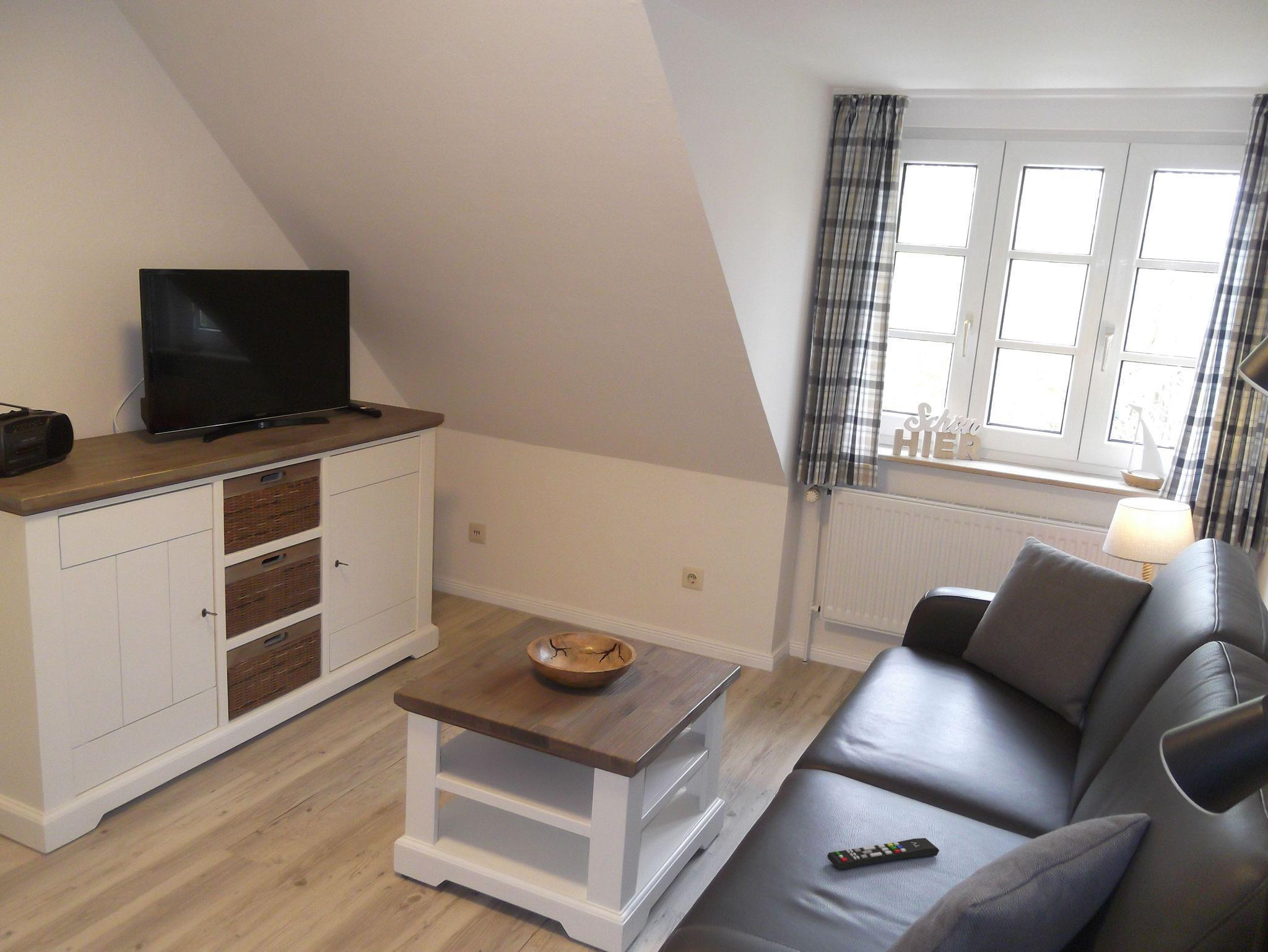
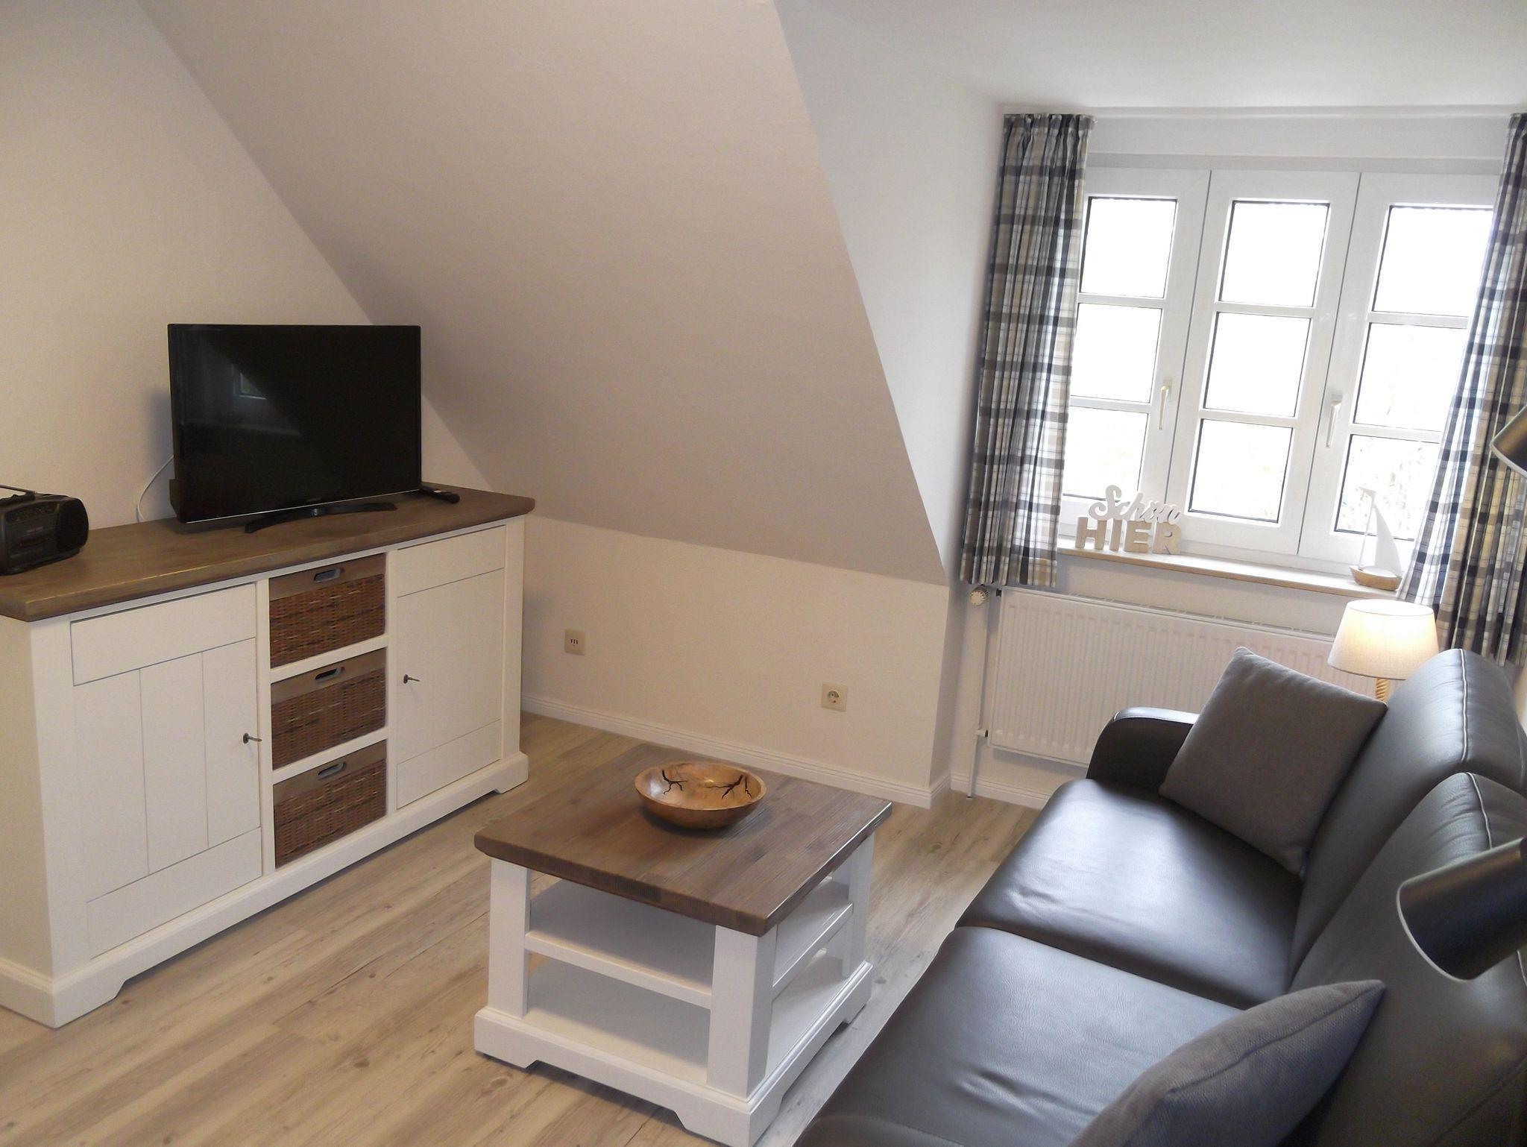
- remote control [827,837,940,870]
